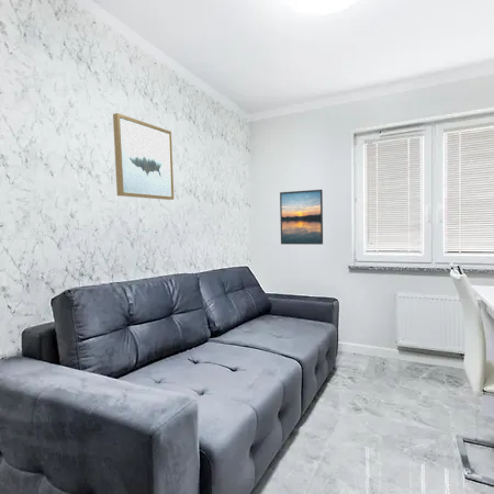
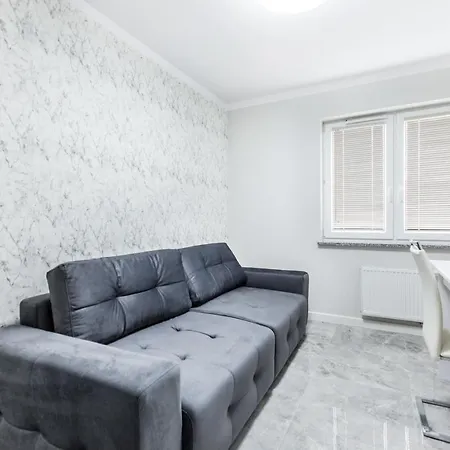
- wall art [112,112,175,201]
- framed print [279,189,324,246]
